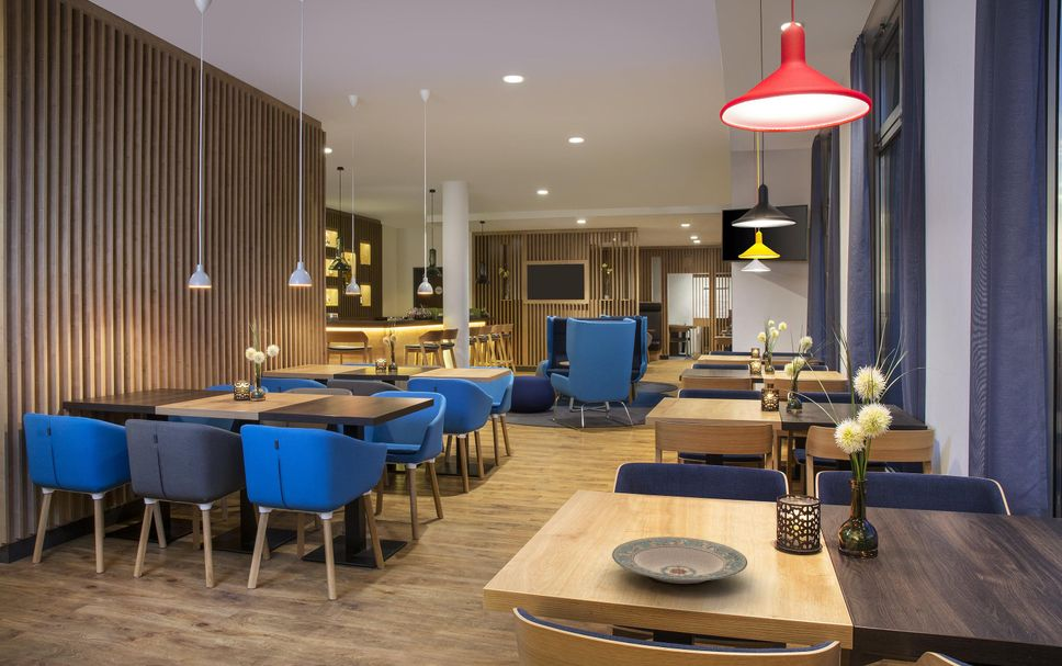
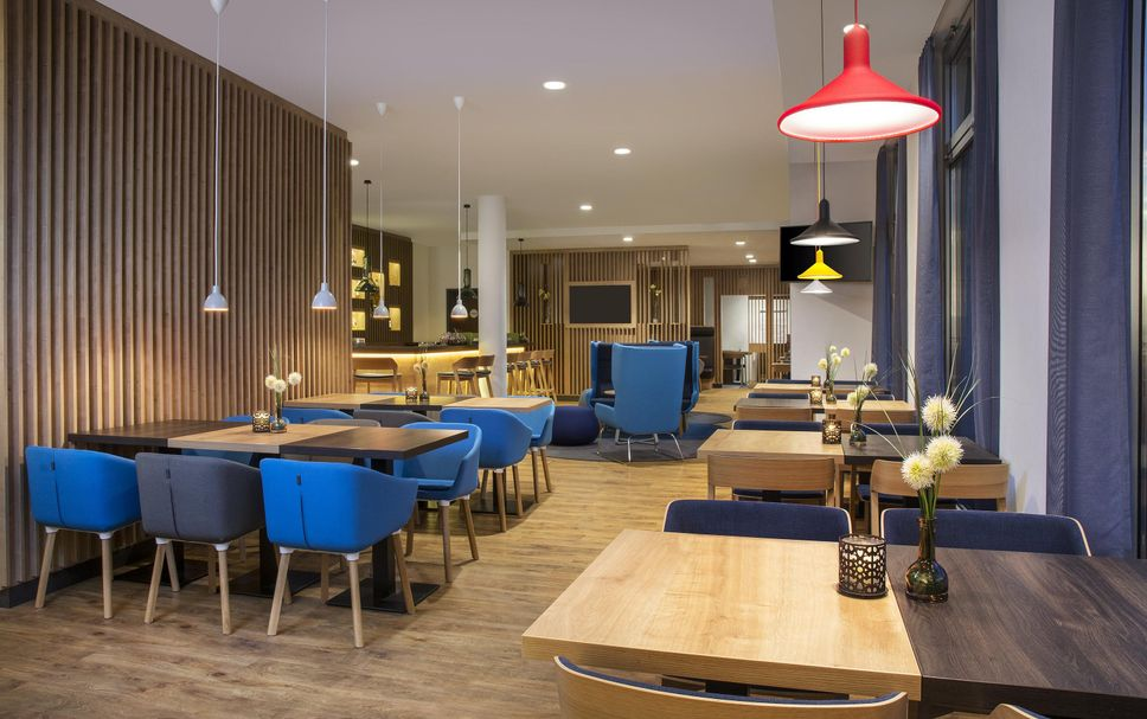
- plate [611,535,748,585]
